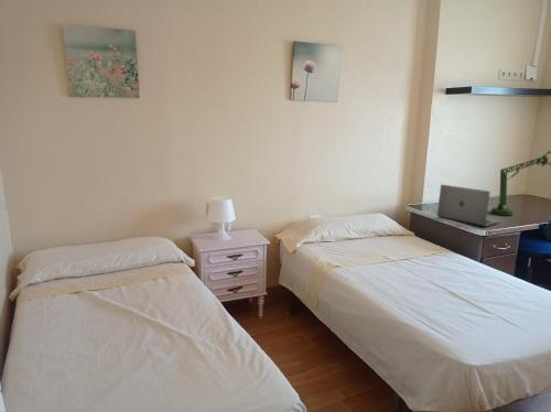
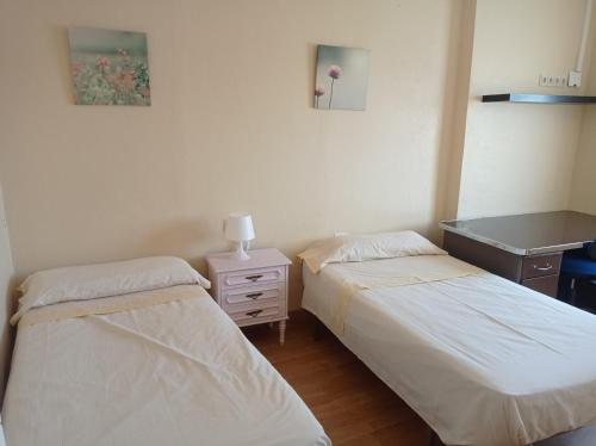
- desk lamp [490,150,551,217]
- laptop [436,184,501,228]
